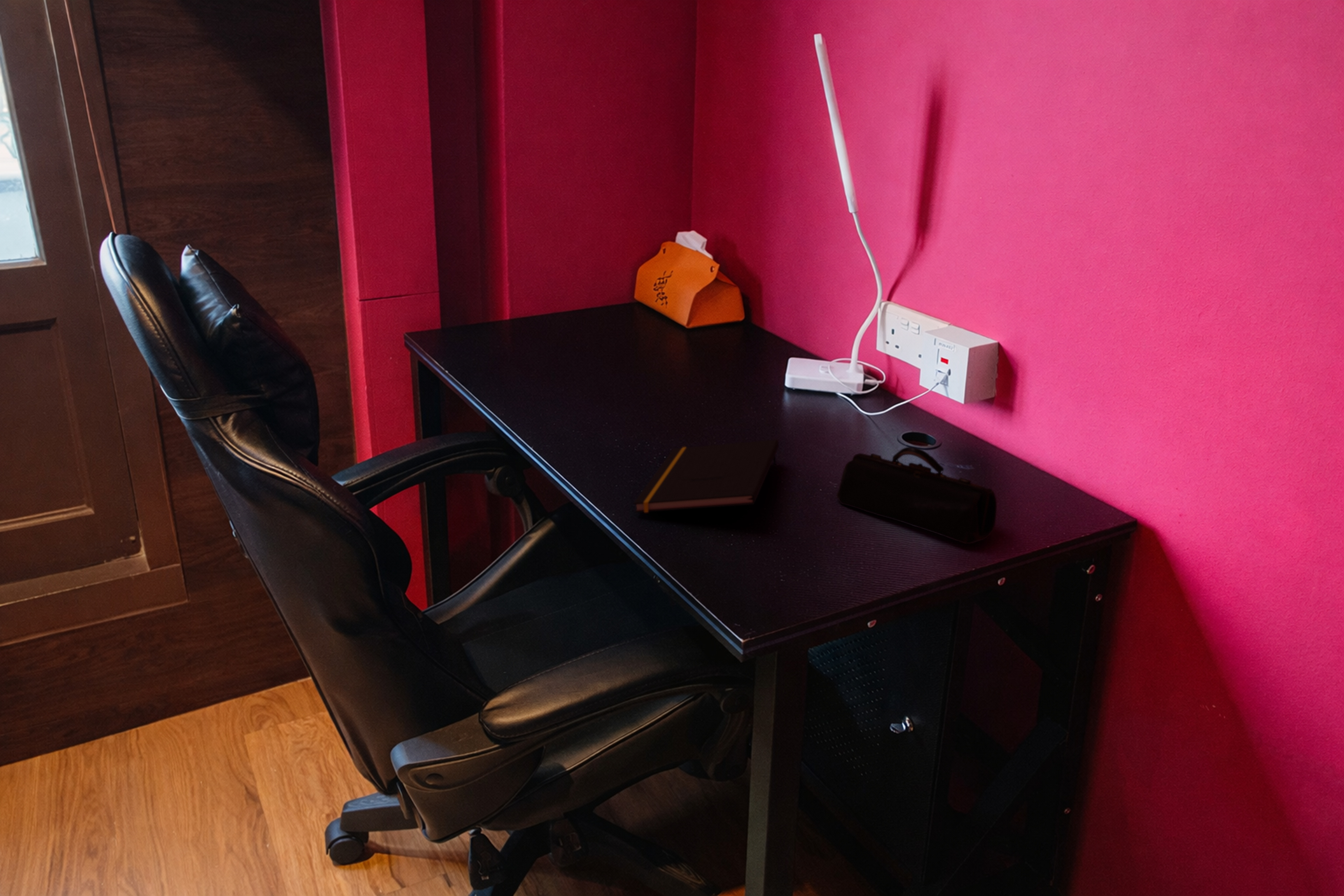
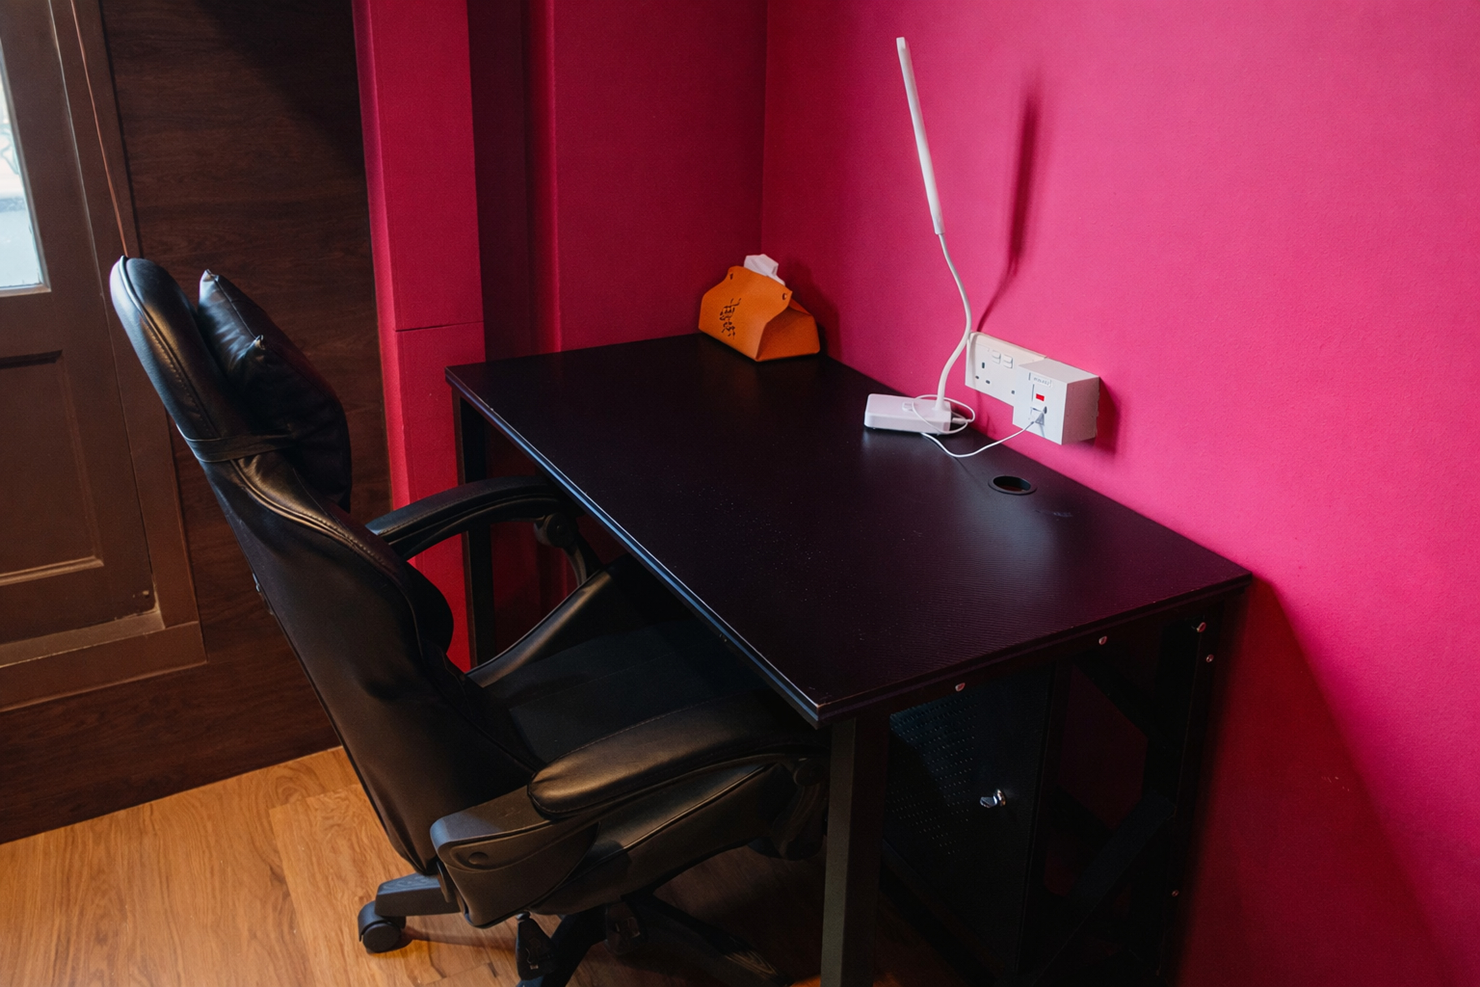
- pencil case [836,447,997,544]
- notepad [633,439,779,513]
